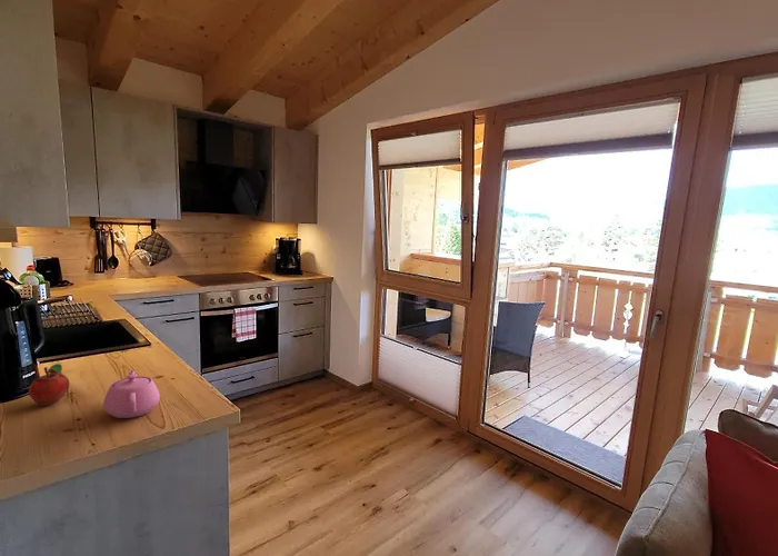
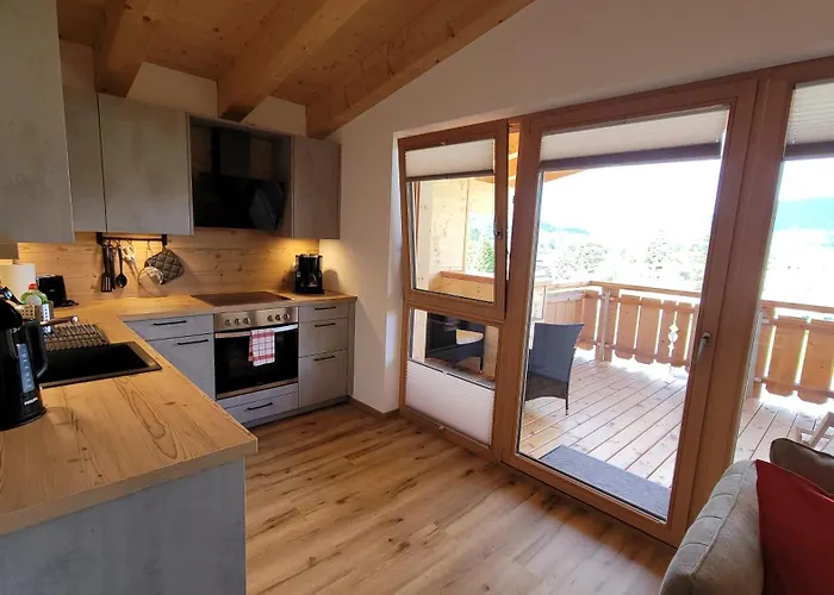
- teapot [102,369,161,419]
- fruit [28,363,70,407]
